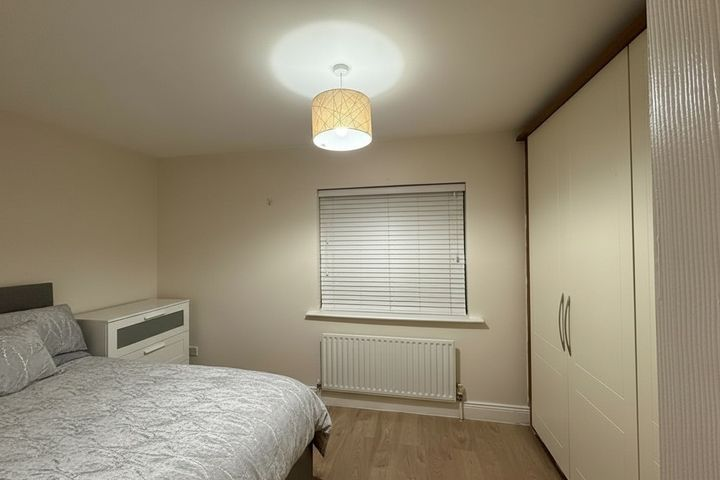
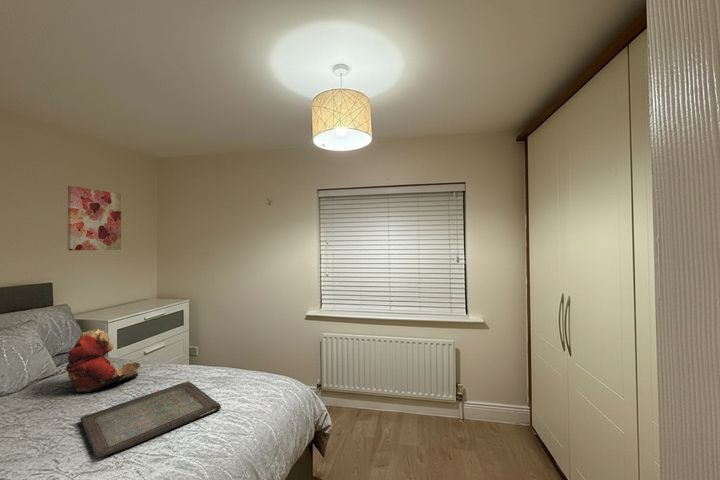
+ teddy bear [65,328,141,393]
+ serving tray [79,380,222,460]
+ wall art [67,185,122,251]
